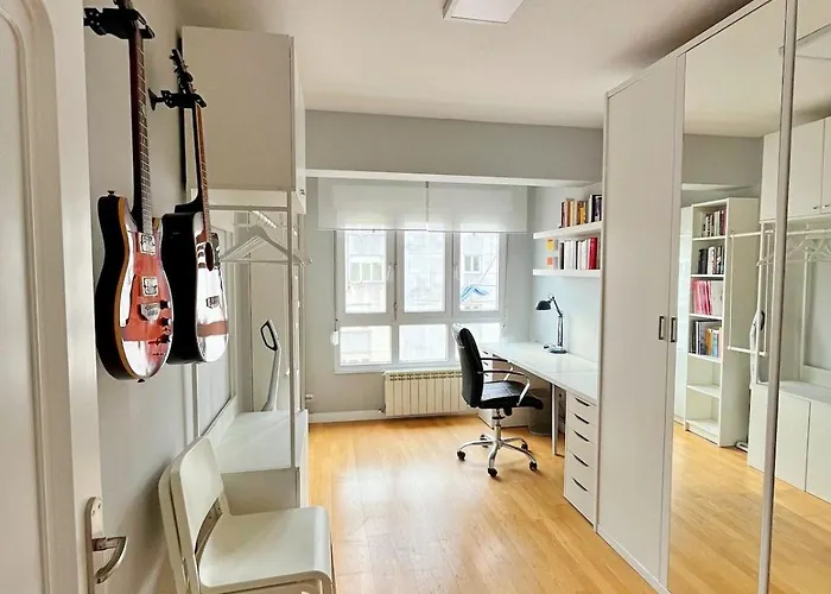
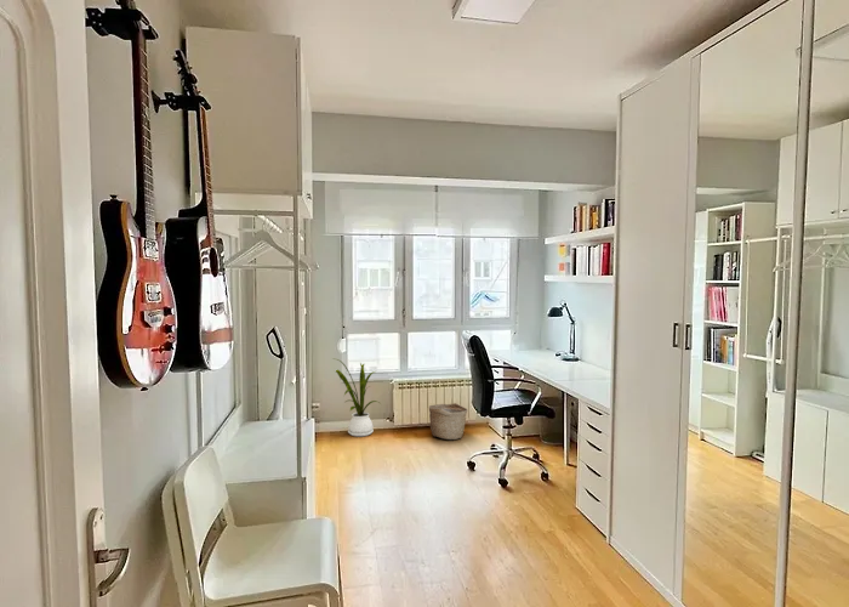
+ house plant [331,357,381,437]
+ basket [428,402,468,441]
